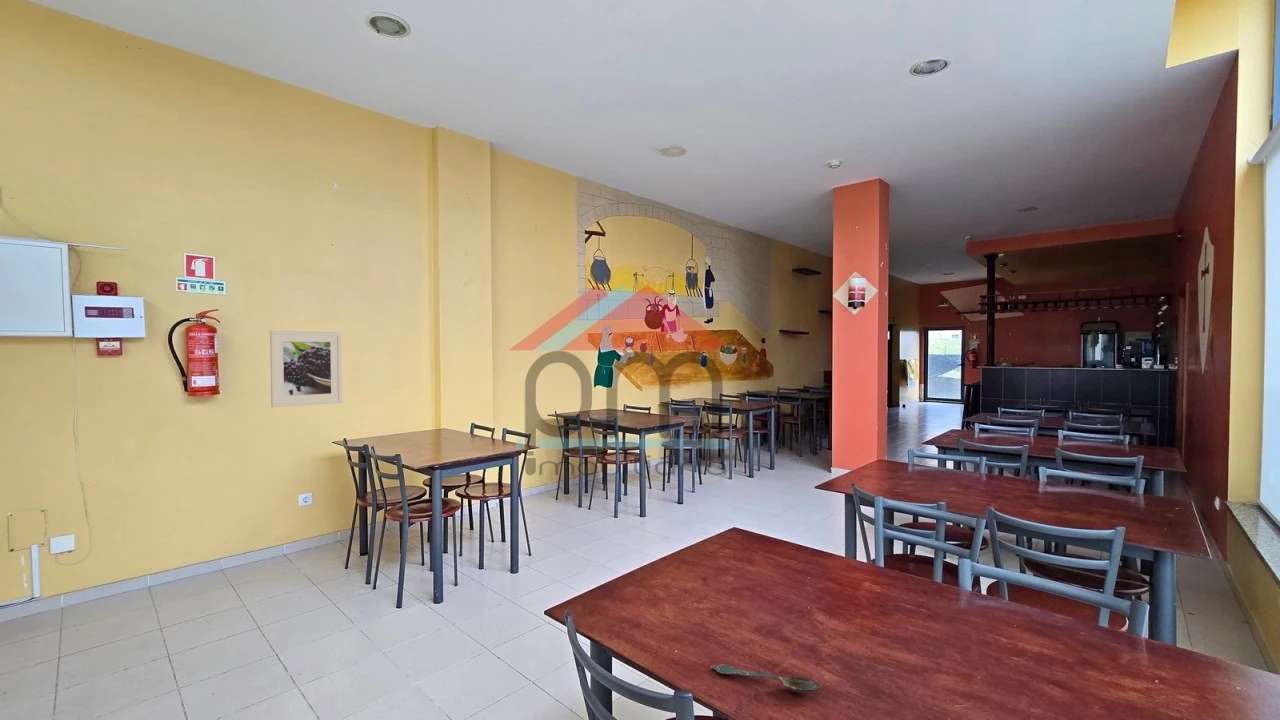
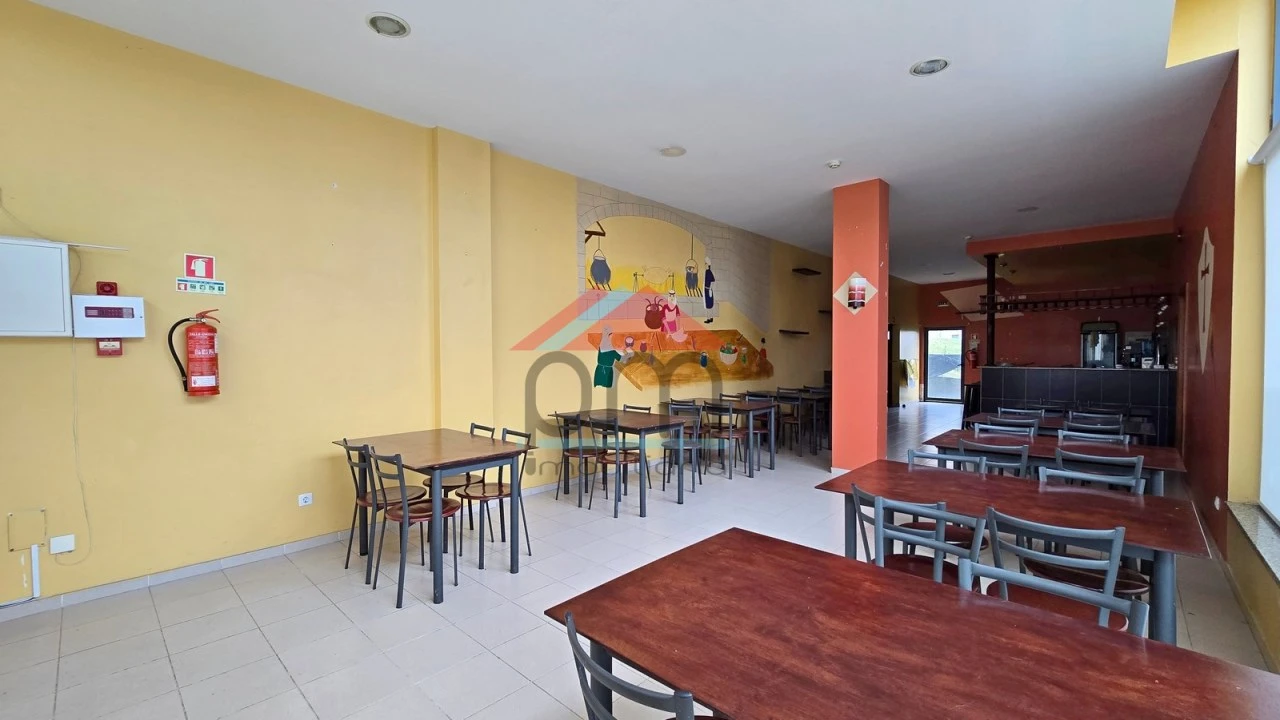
- spoon [710,663,822,694]
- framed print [269,330,343,408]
